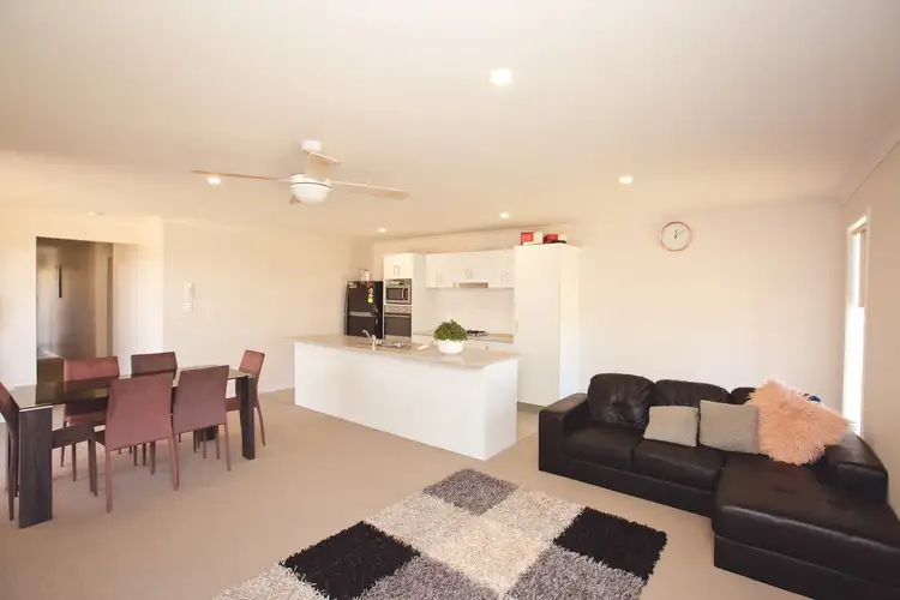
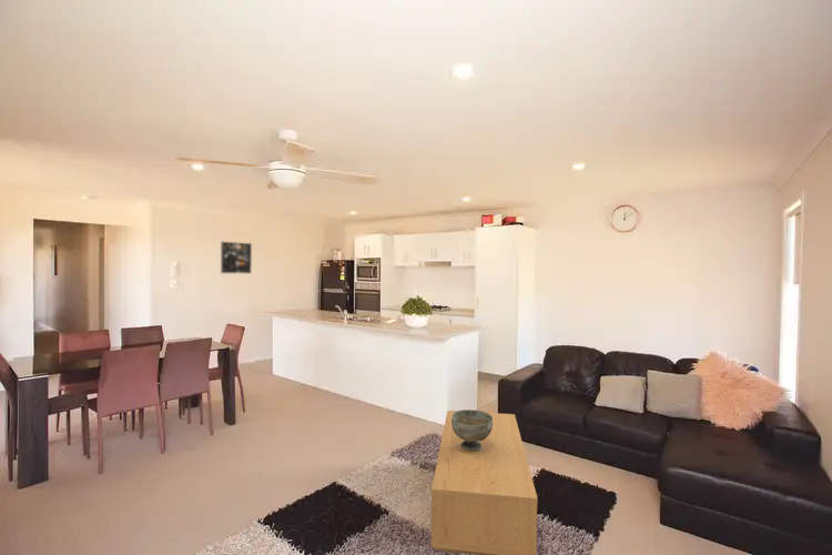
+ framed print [220,241,253,274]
+ decorative bowl [451,408,493,452]
+ coffee table [430,410,538,555]
